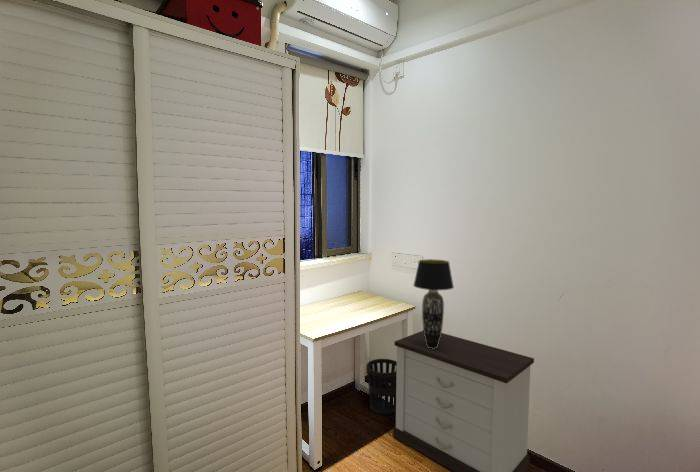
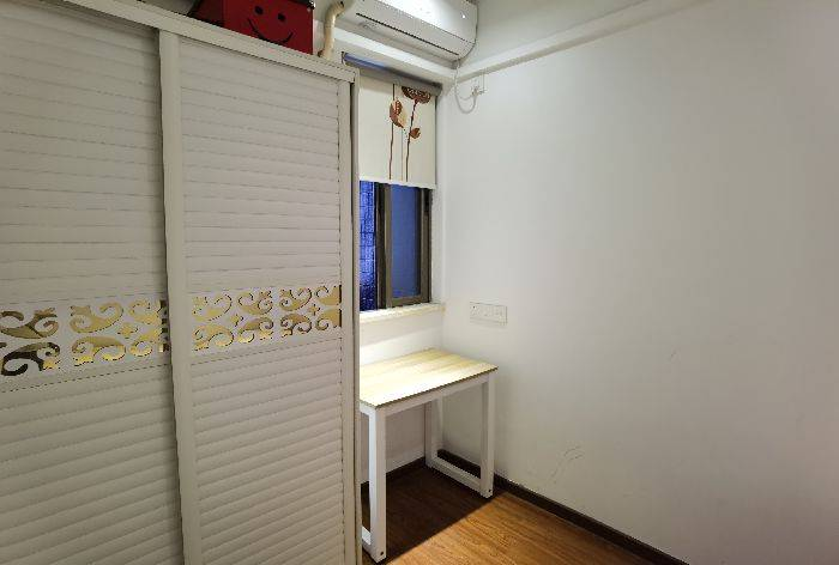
- table lamp [412,258,455,349]
- nightstand [392,330,535,472]
- wastebasket [365,358,397,415]
